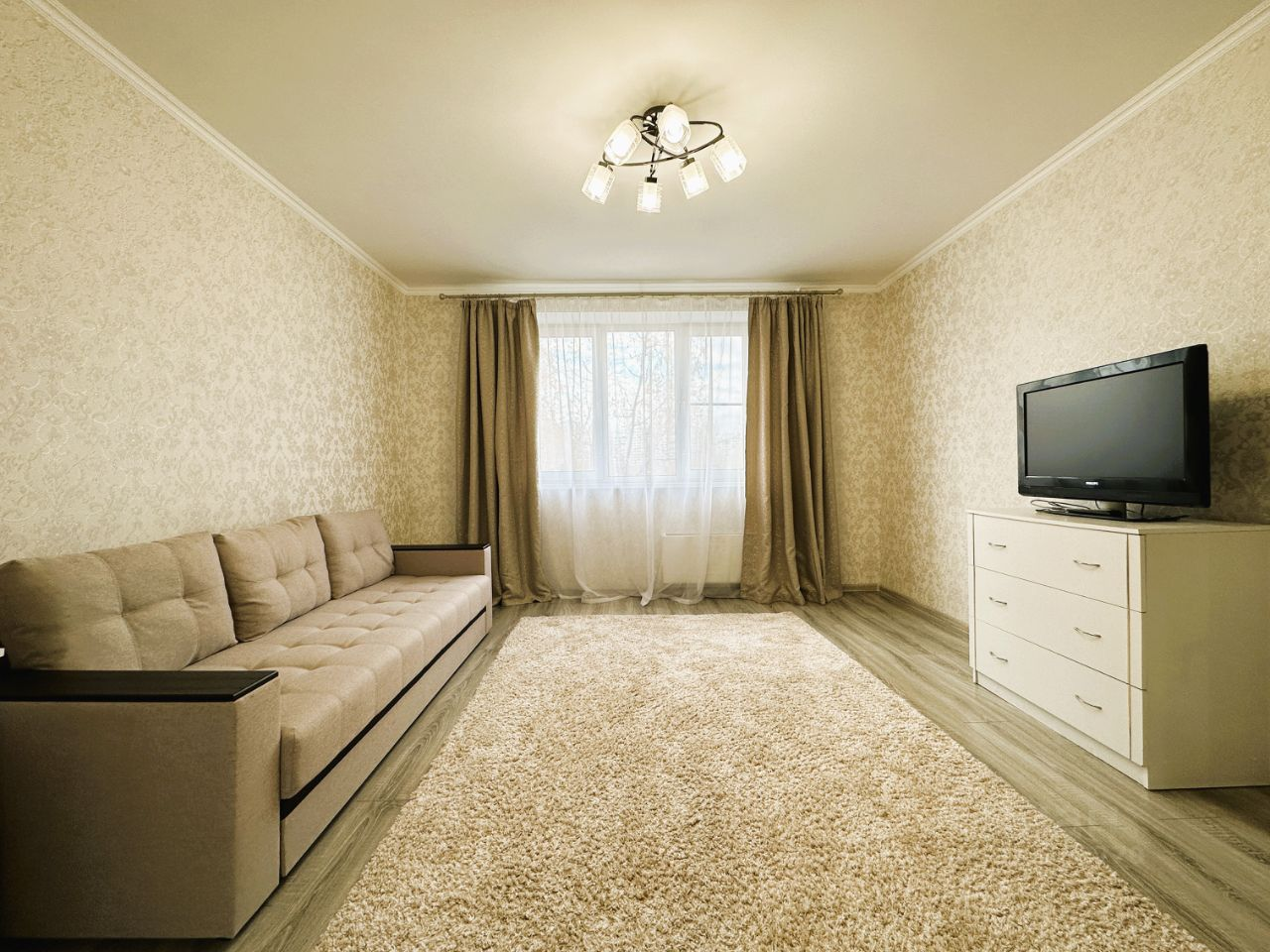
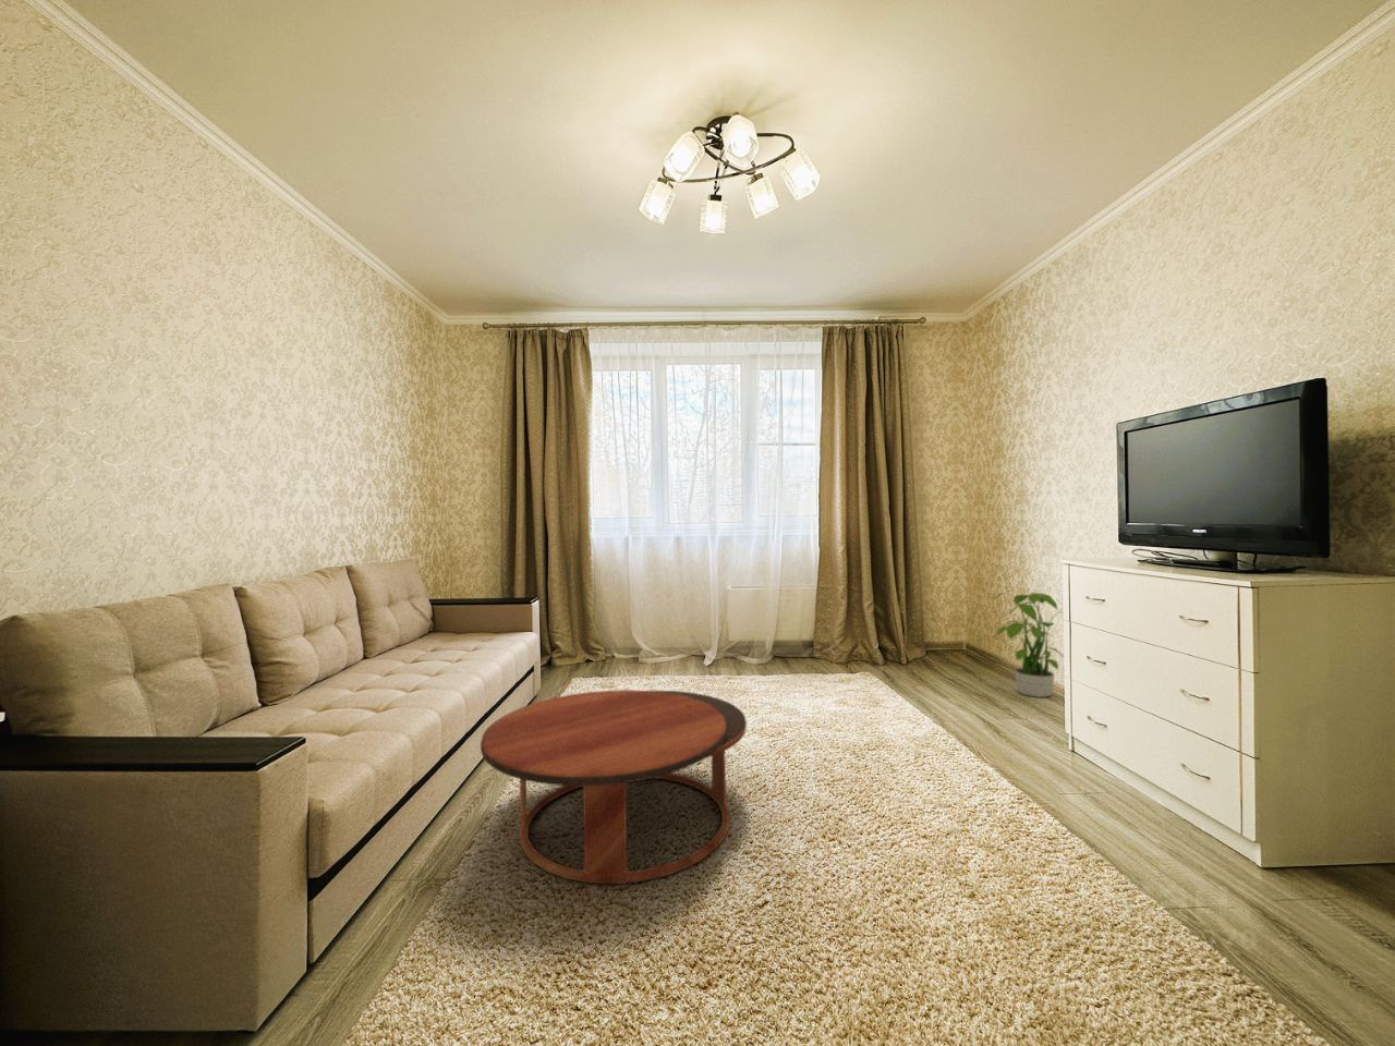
+ coffee table [480,689,748,884]
+ potted plant [991,588,1063,699]
